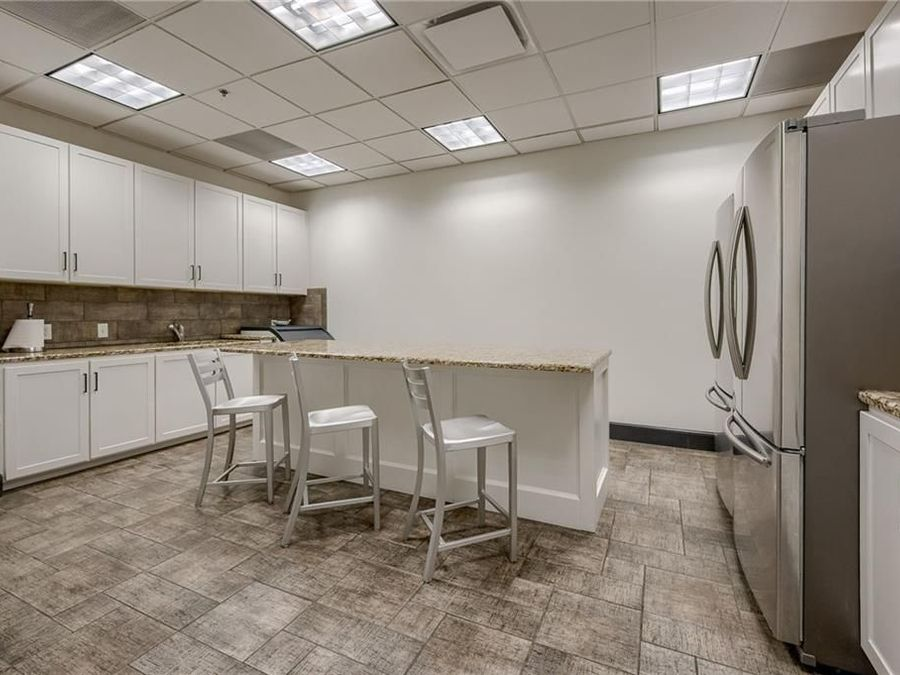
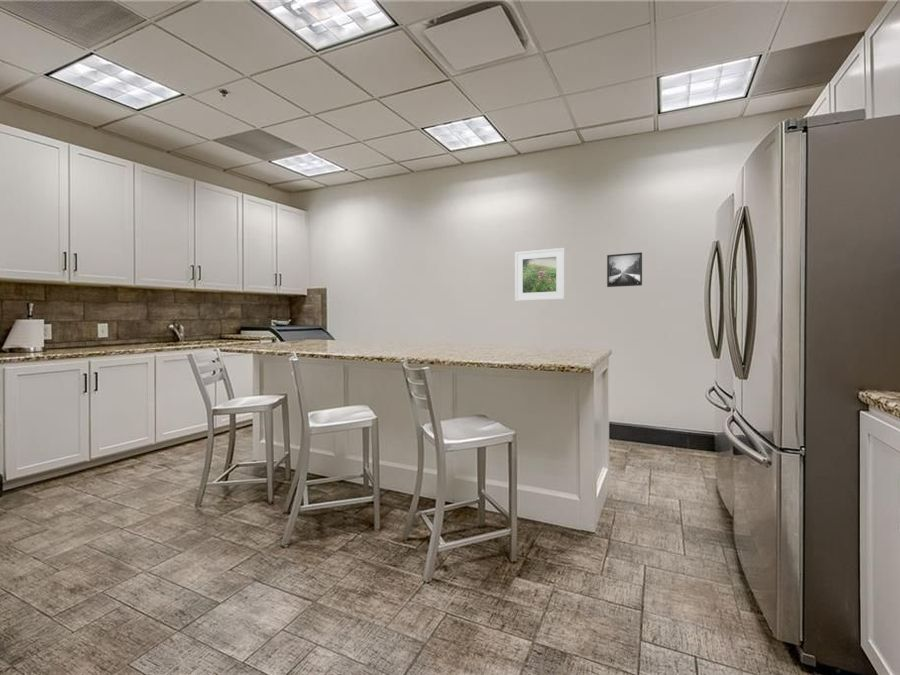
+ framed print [514,247,566,302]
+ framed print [606,251,643,288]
